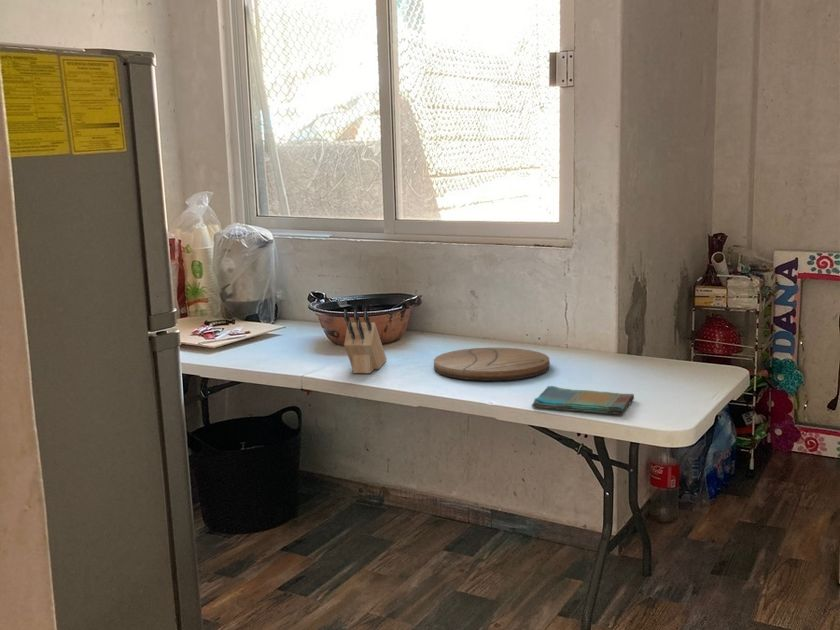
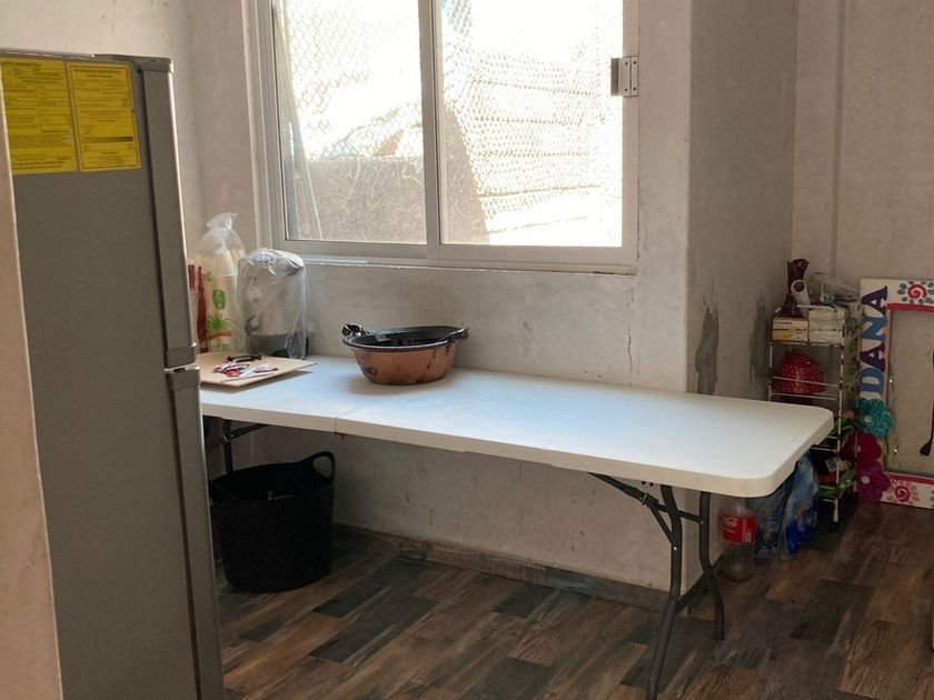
- cutting board [433,347,550,382]
- dish towel [531,385,635,415]
- knife block [342,309,388,374]
